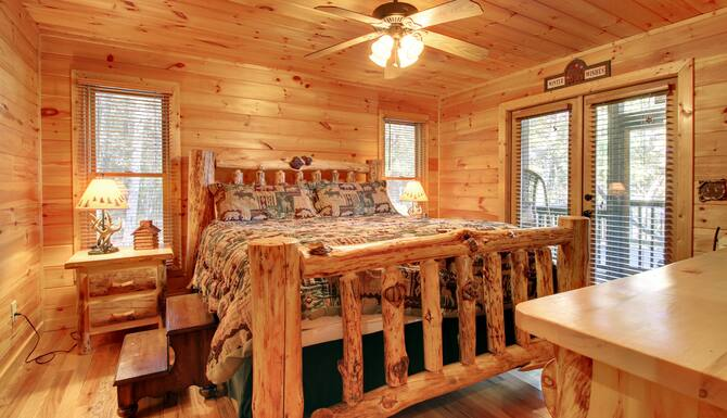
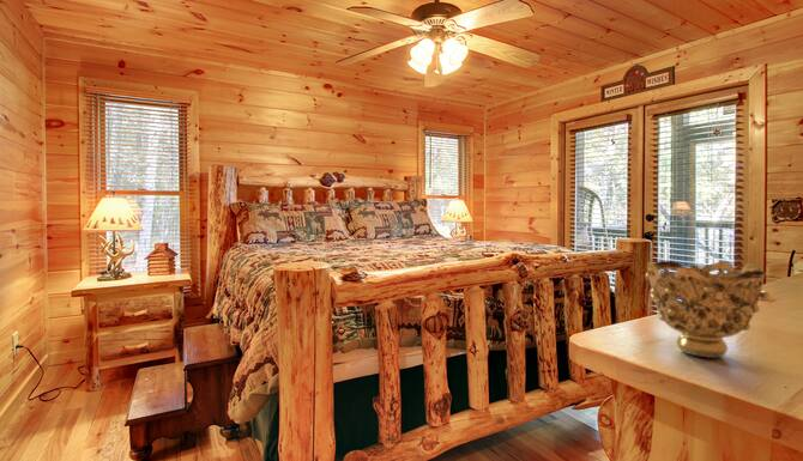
+ decorative bowl [644,260,771,359]
